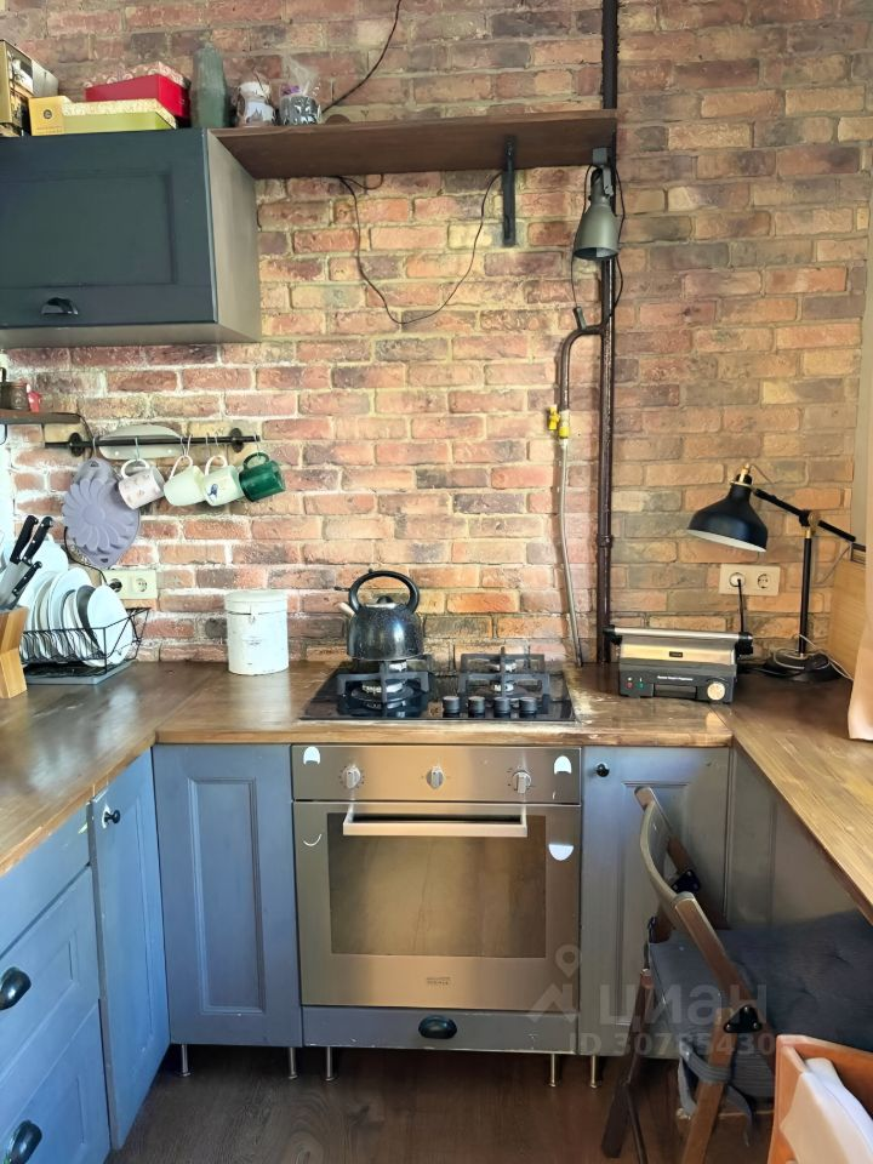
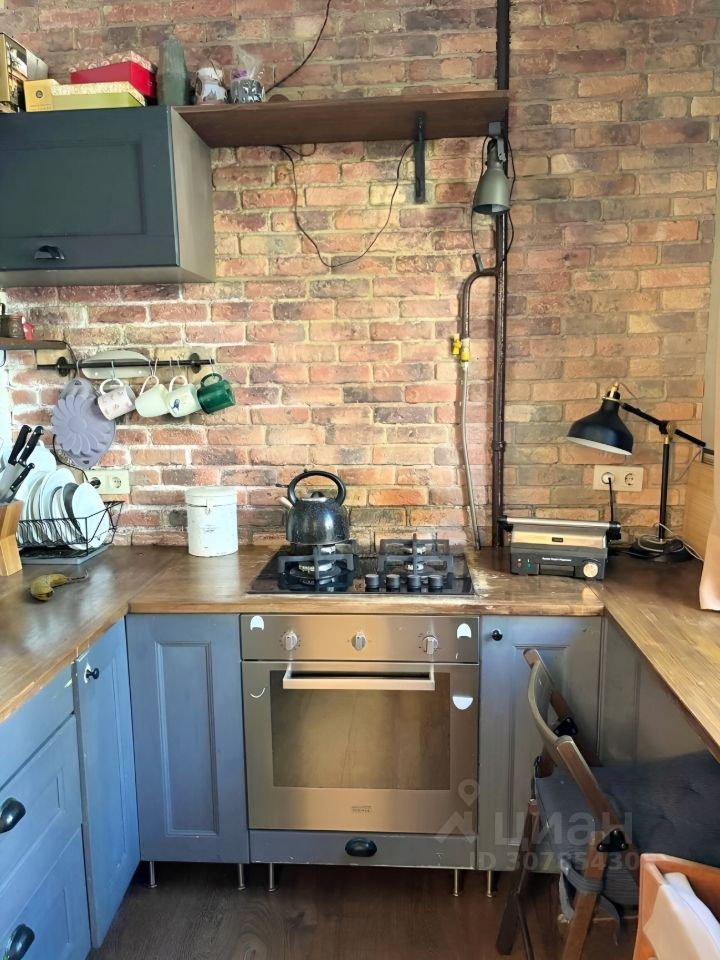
+ fruit [30,569,89,601]
